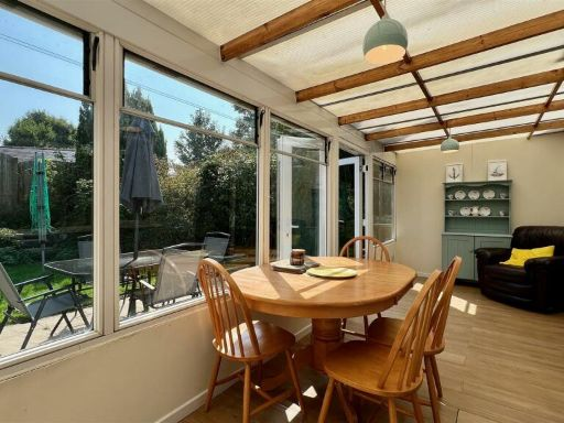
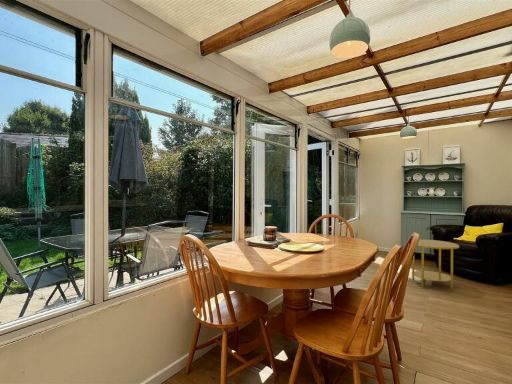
+ side table [405,238,460,291]
